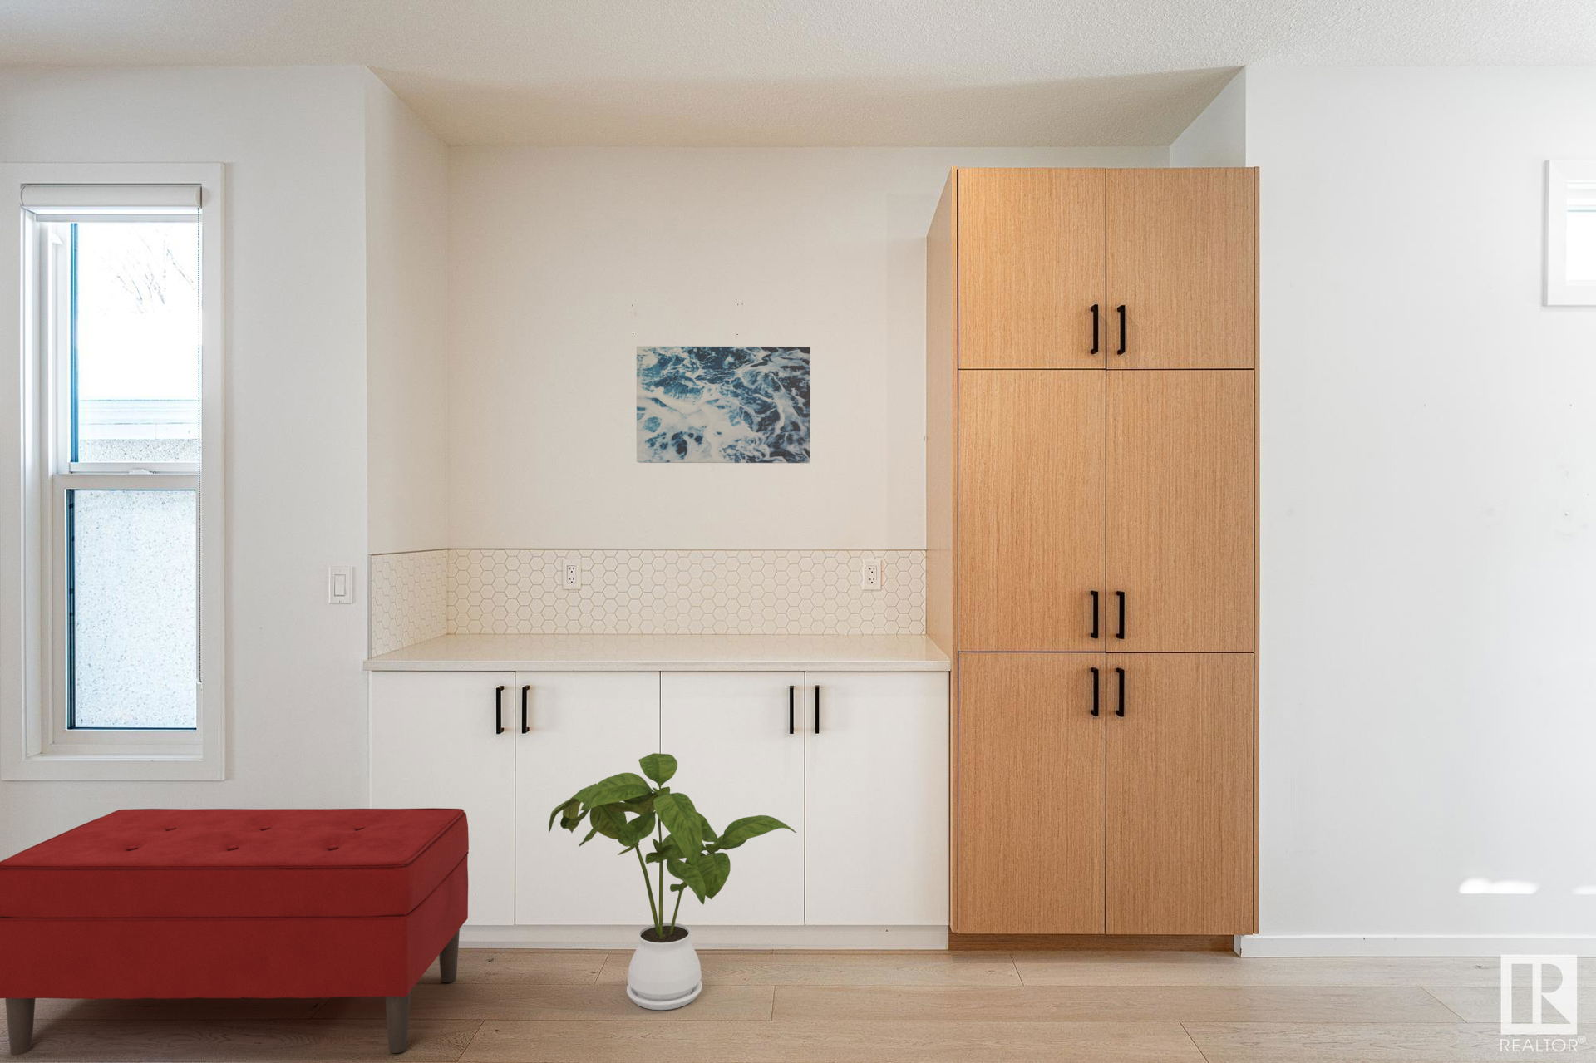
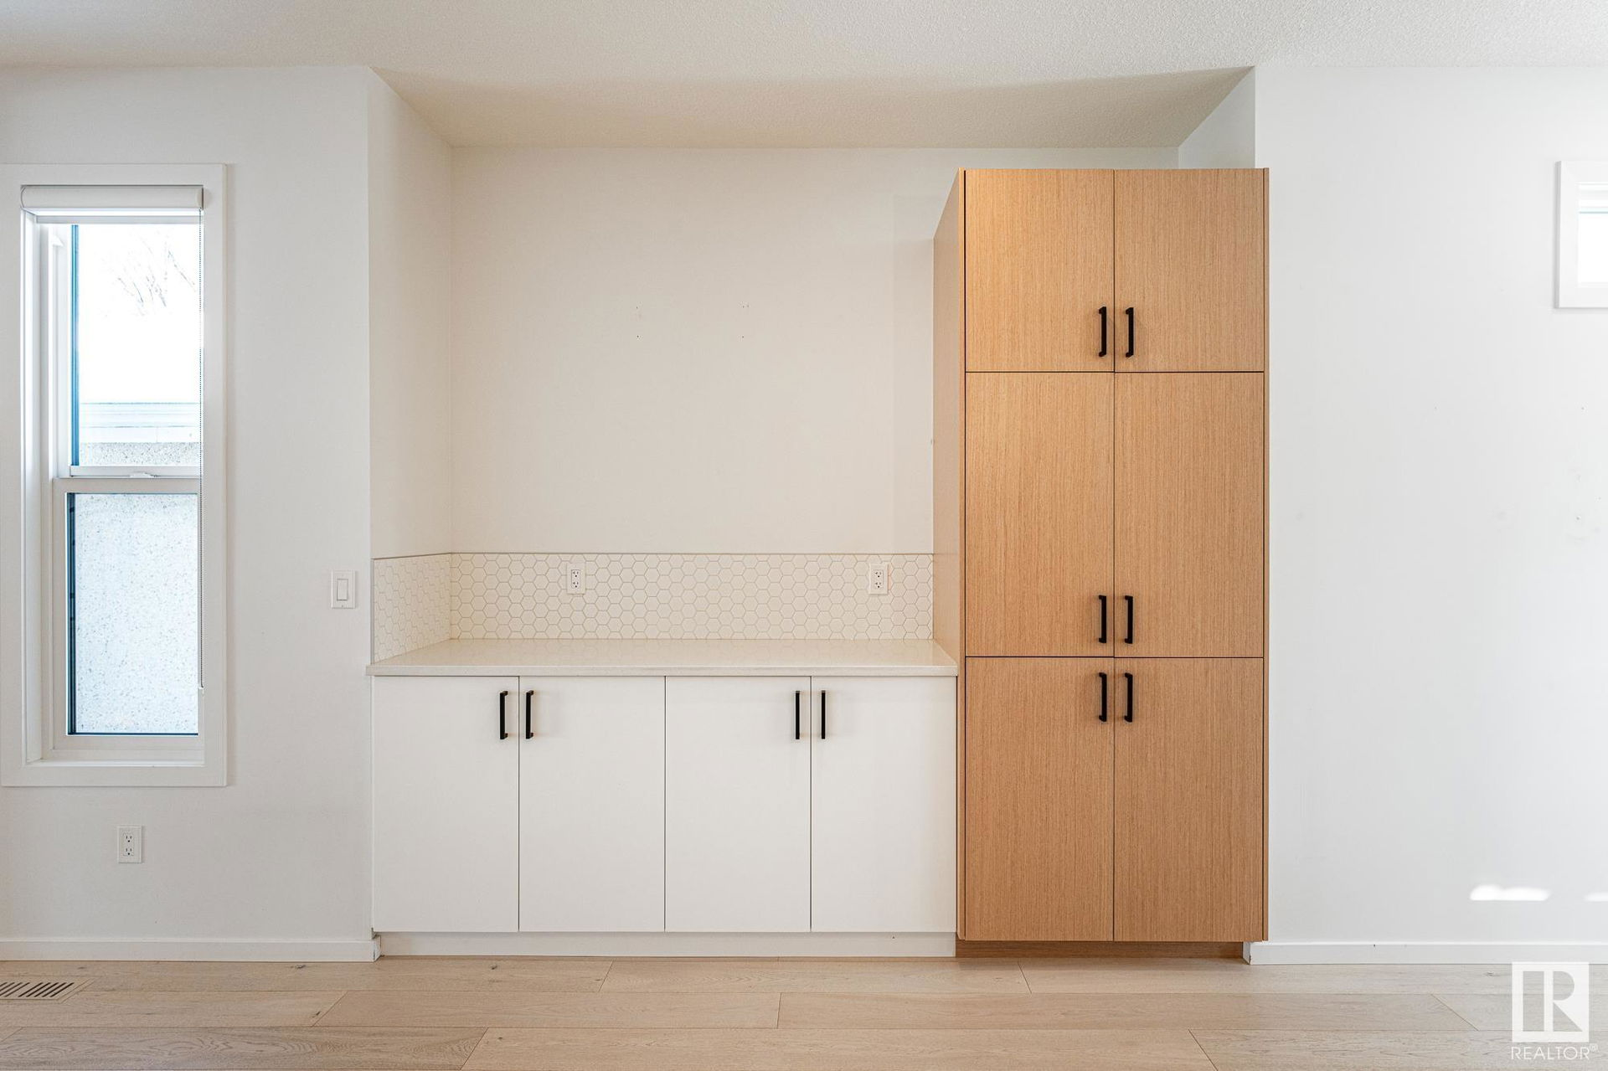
- house plant [548,752,797,1011]
- bench [0,807,470,1056]
- wall art [636,345,812,464]
